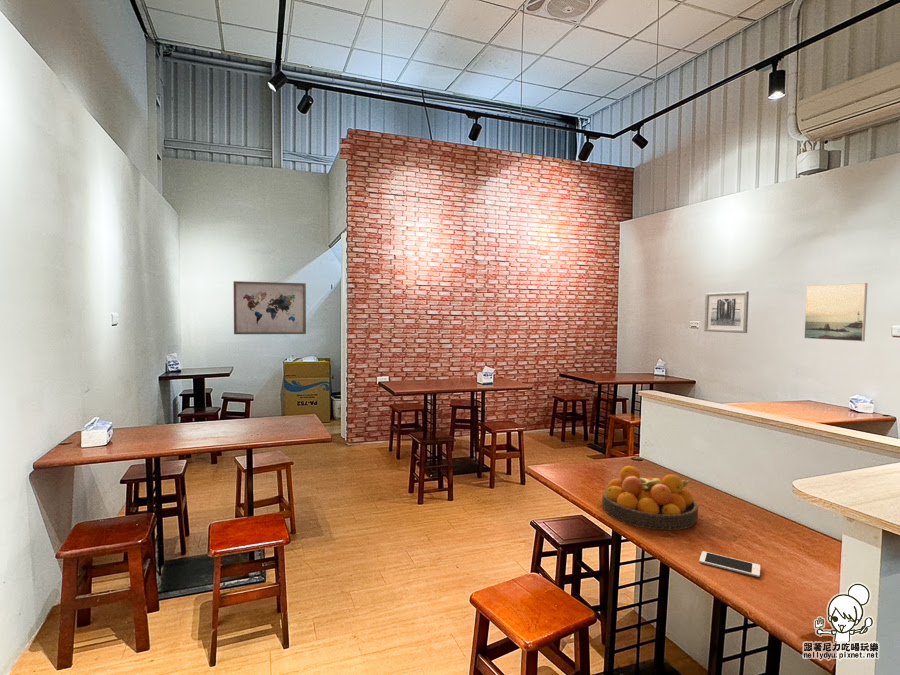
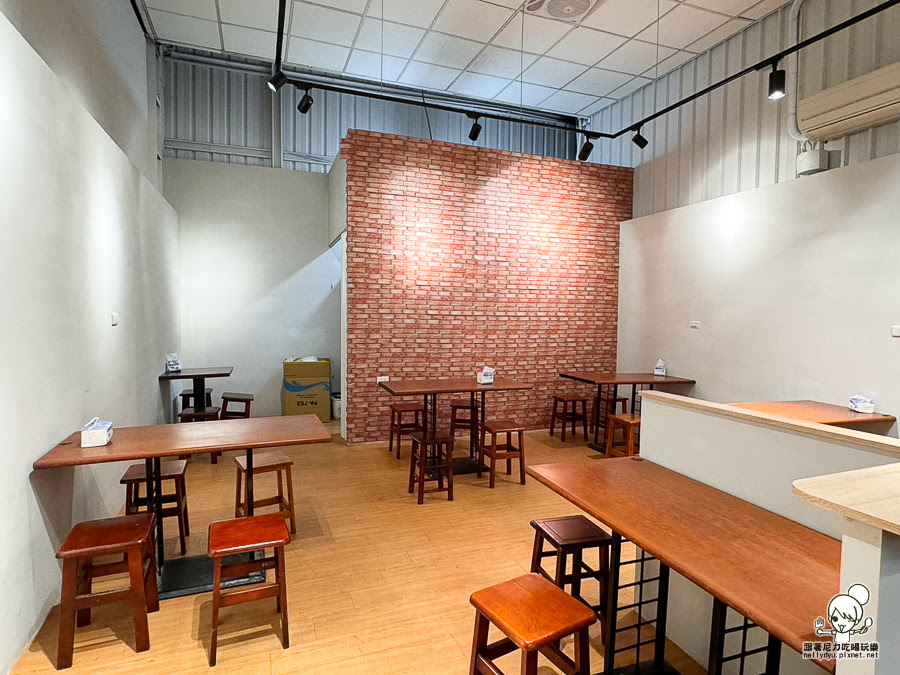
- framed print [803,282,868,342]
- fruit bowl [601,465,699,531]
- cell phone [698,550,761,578]
- wall art [703,290,750,334]
- wall art [233,280,307,335]
